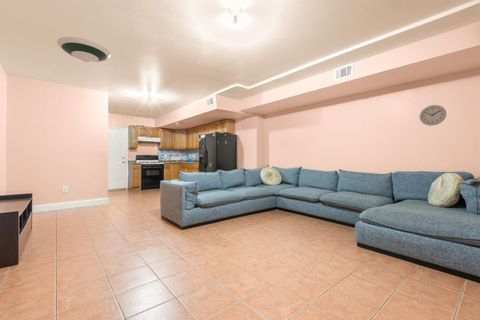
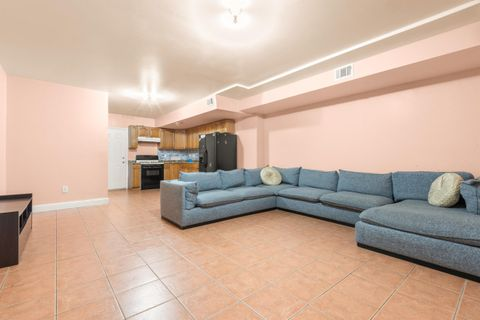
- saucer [56,36,112,63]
- wall clock [419,104,447,127]
